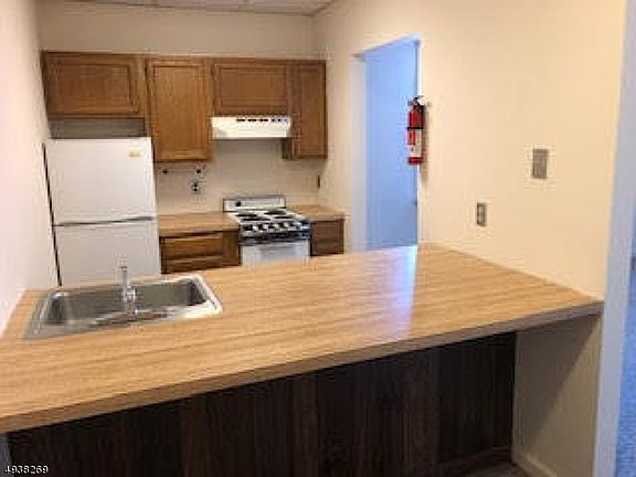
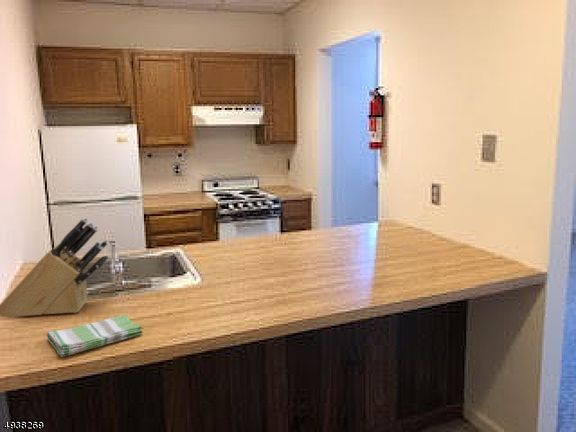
+ knife block [0,217,110,318]
+ dish towel [46,314,143,358]
